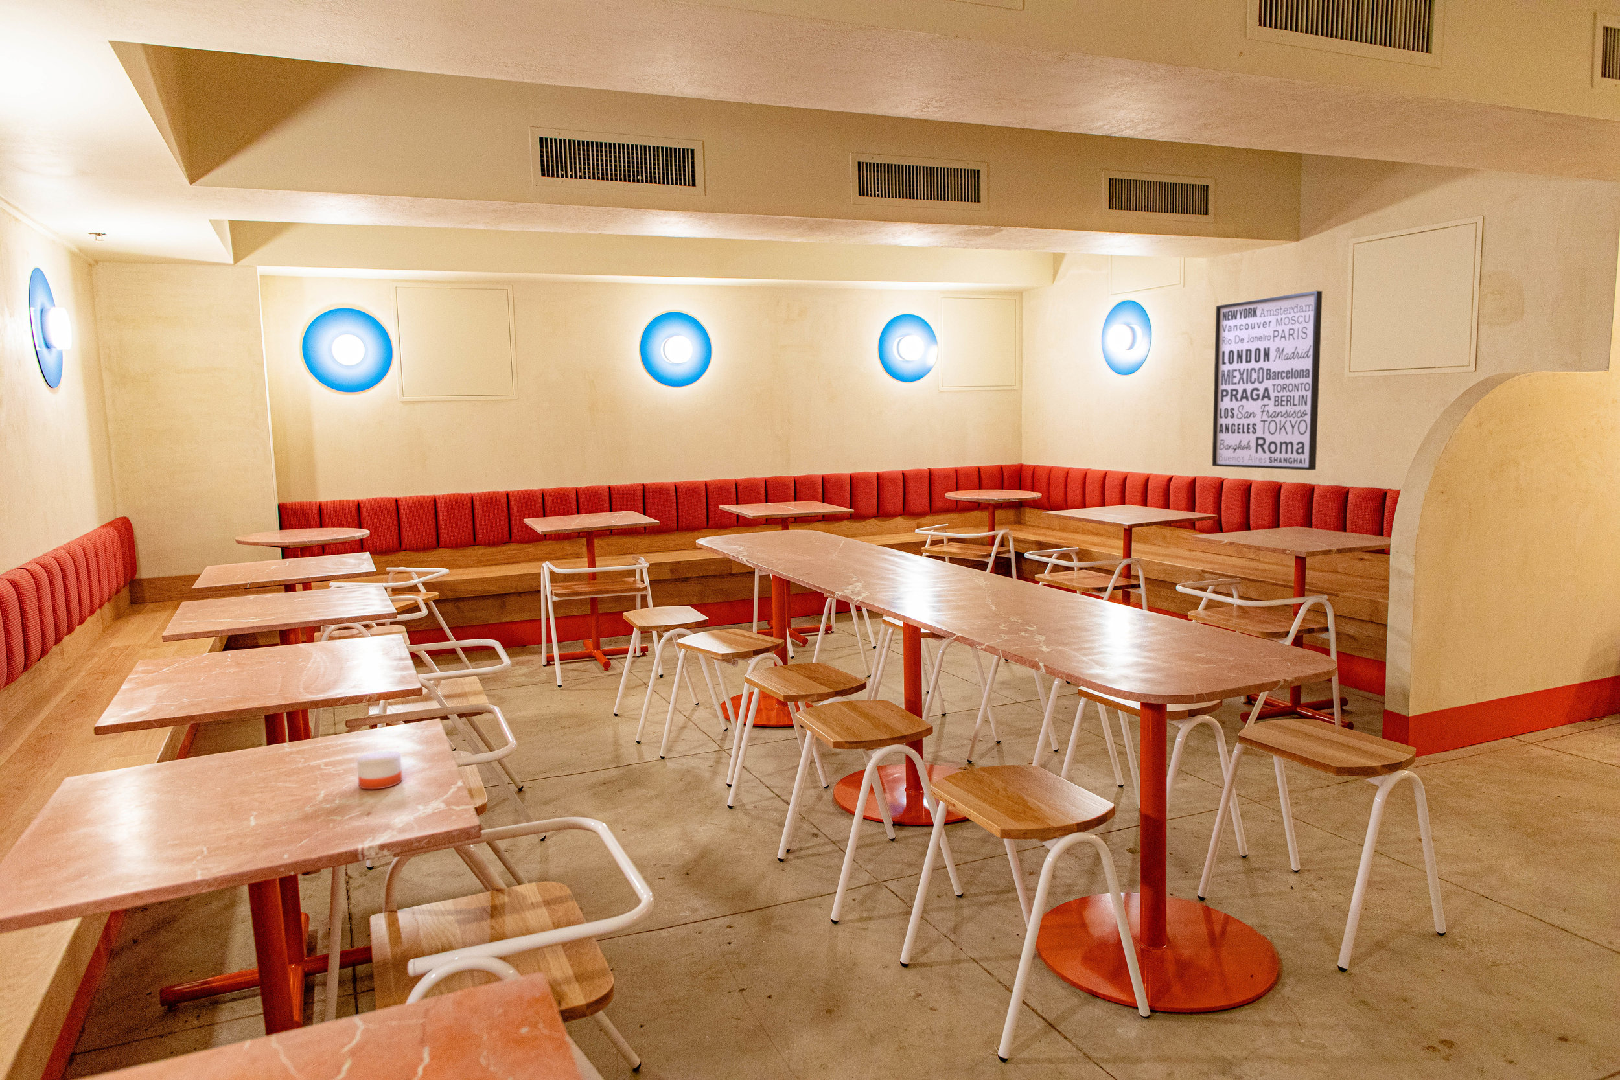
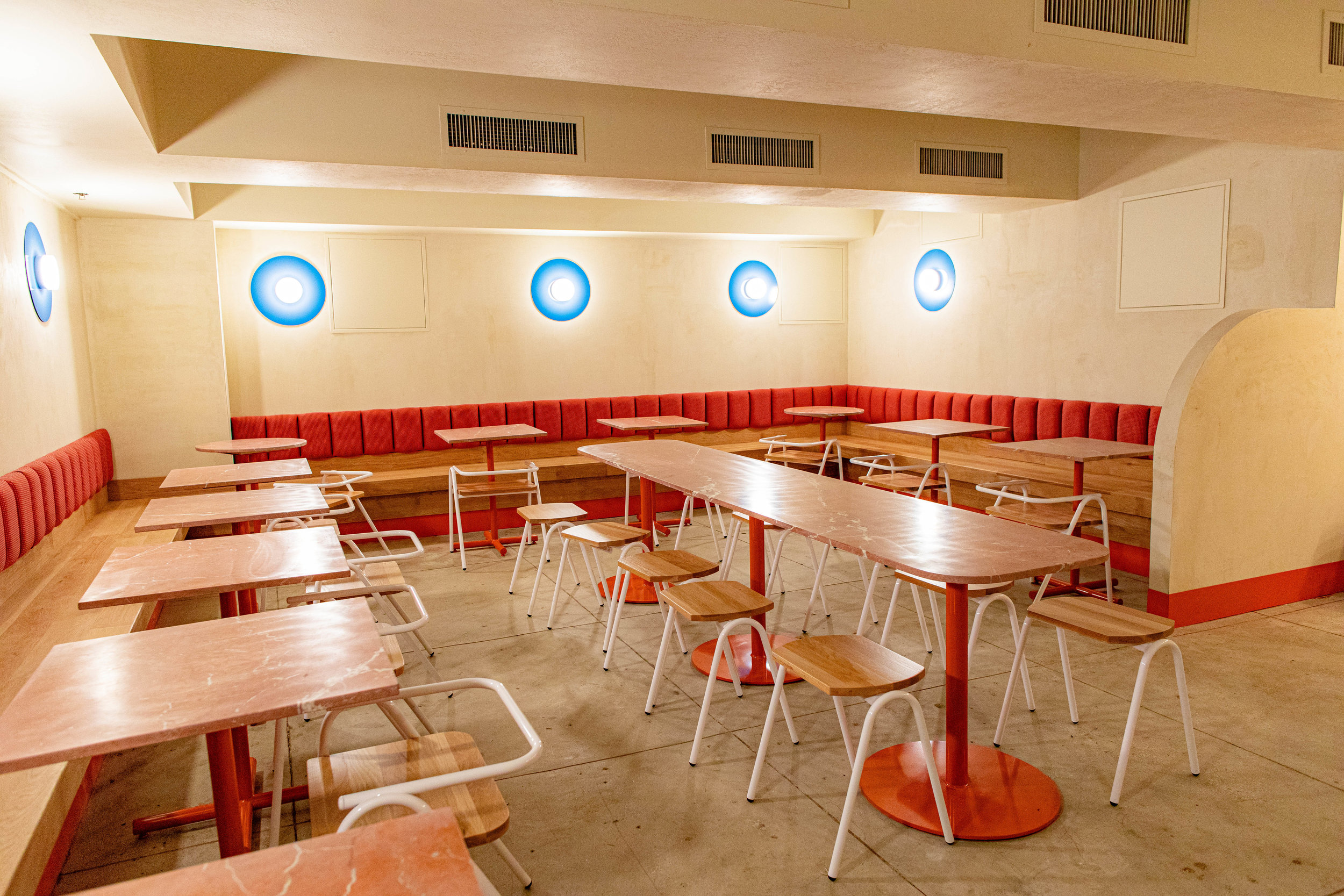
- candle [357,730,403,790]
- wall art [1211,290,1323,471]
